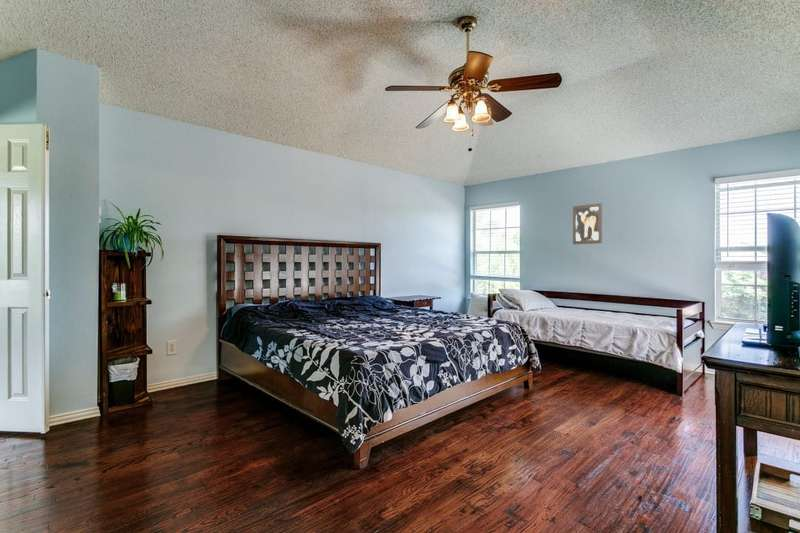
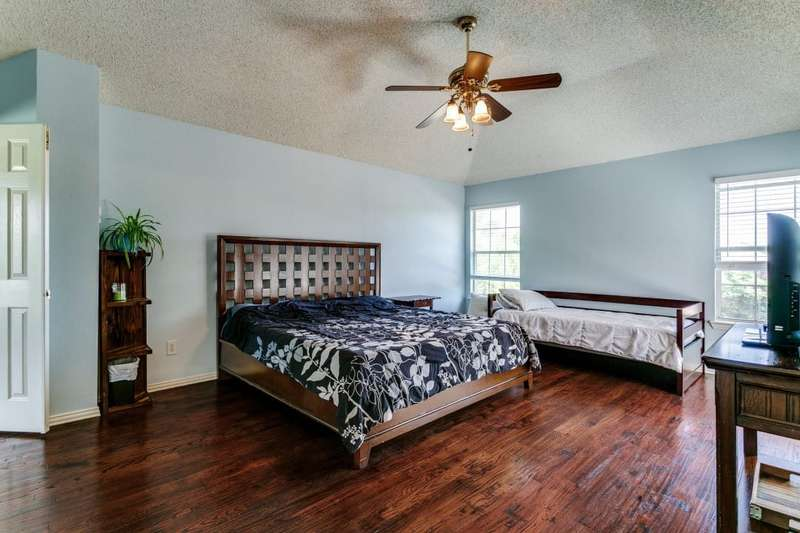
- wall art [572,202,603,245]
